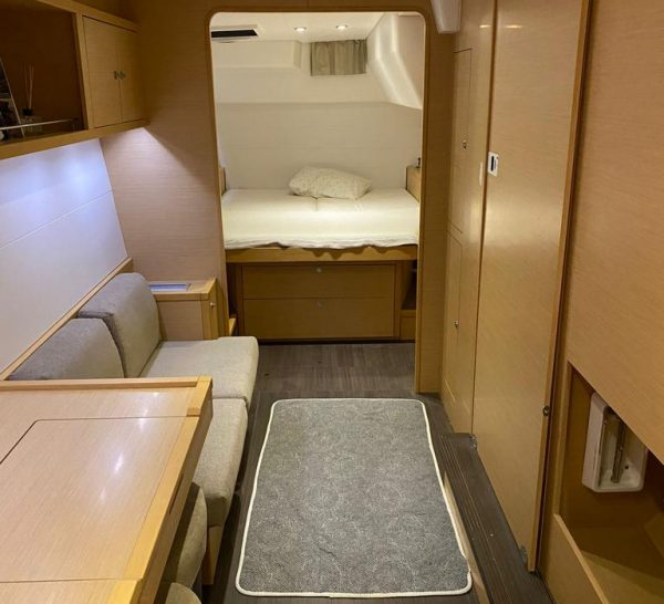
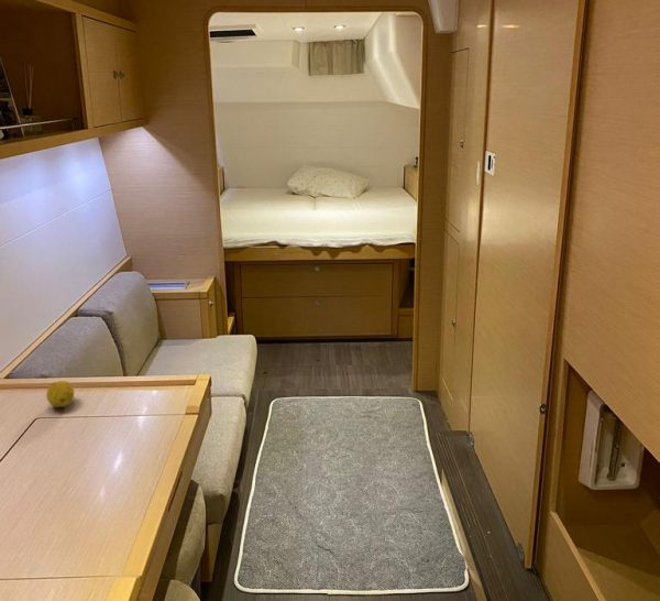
+ fruit [45,380,75,408]
